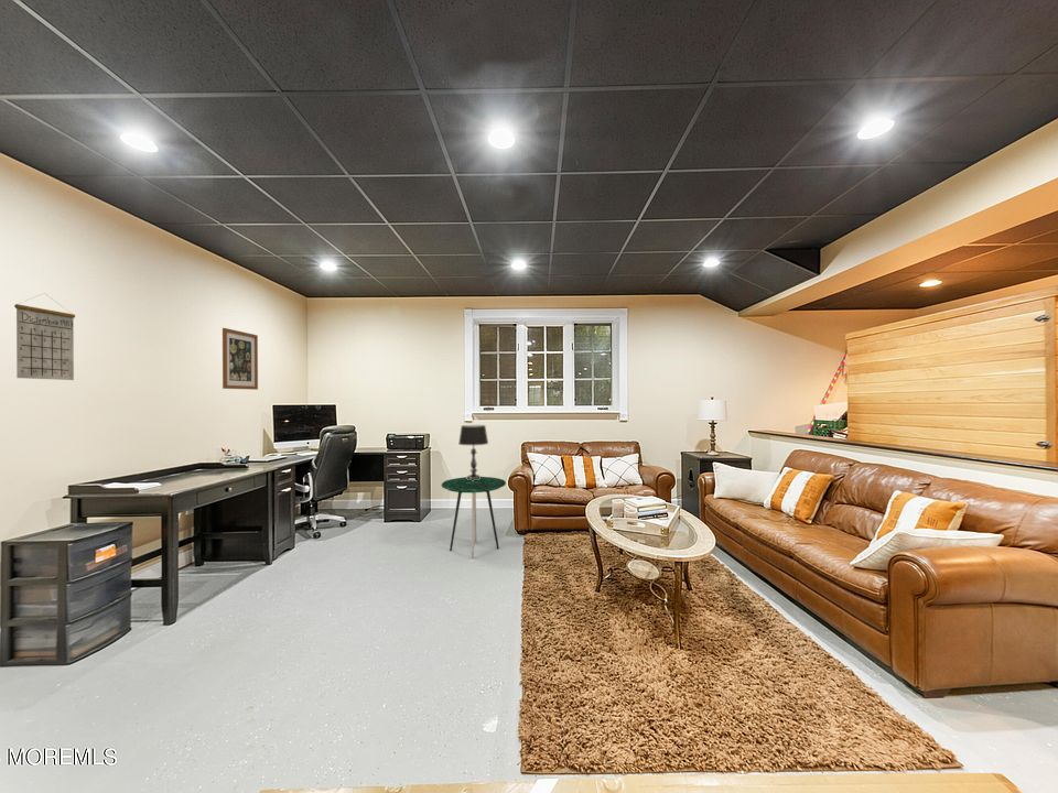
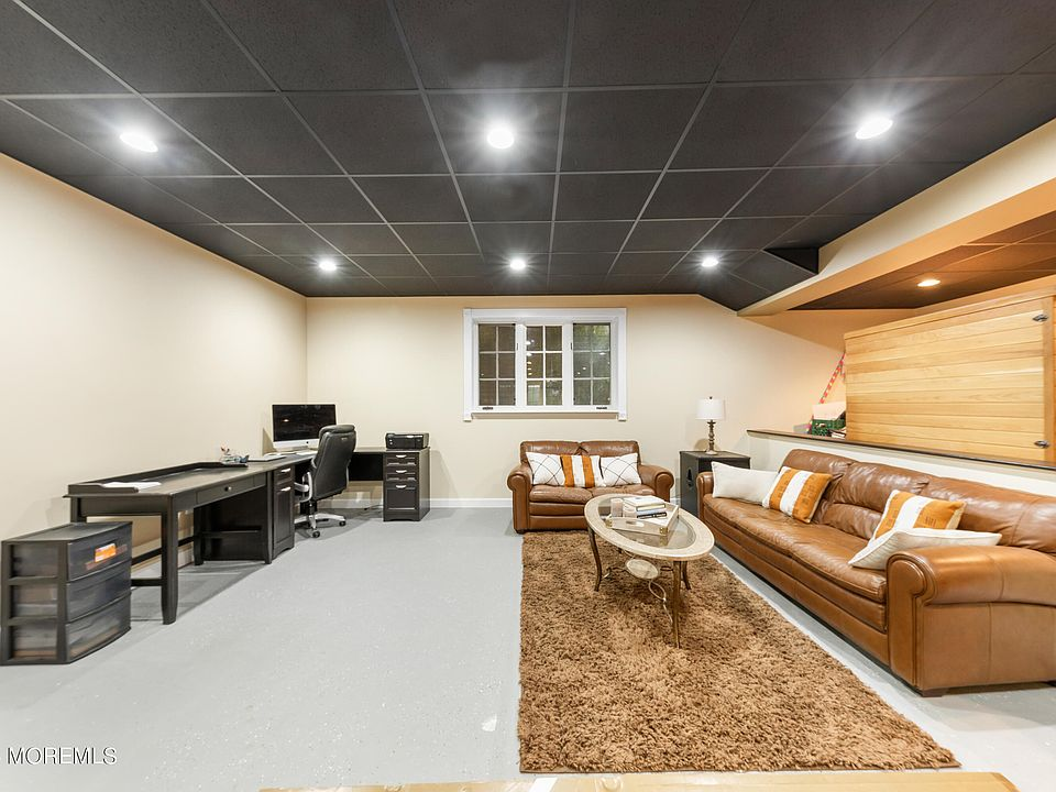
- wall art [222,327,259,391]
- calendar [13,292,76,381]
- side table [441,476,507,560]
- table lamp [457,424,489,481]
